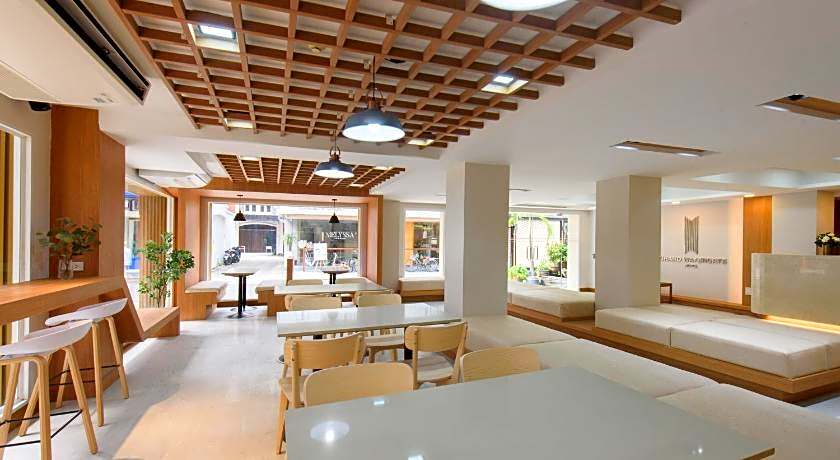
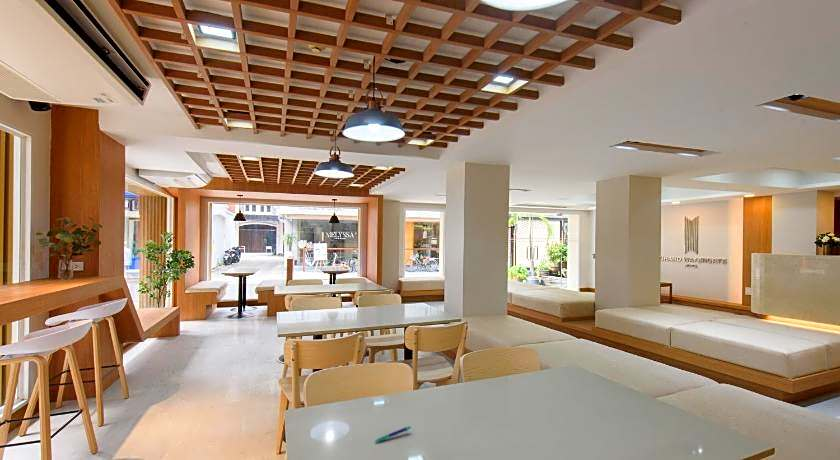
+ pen [373,425,412,443]
